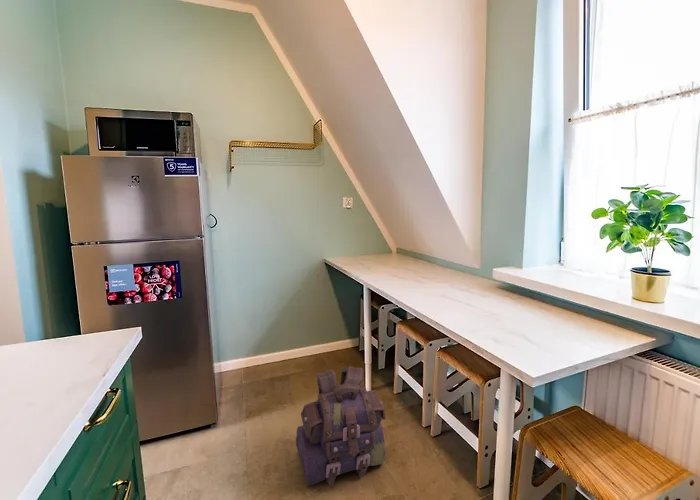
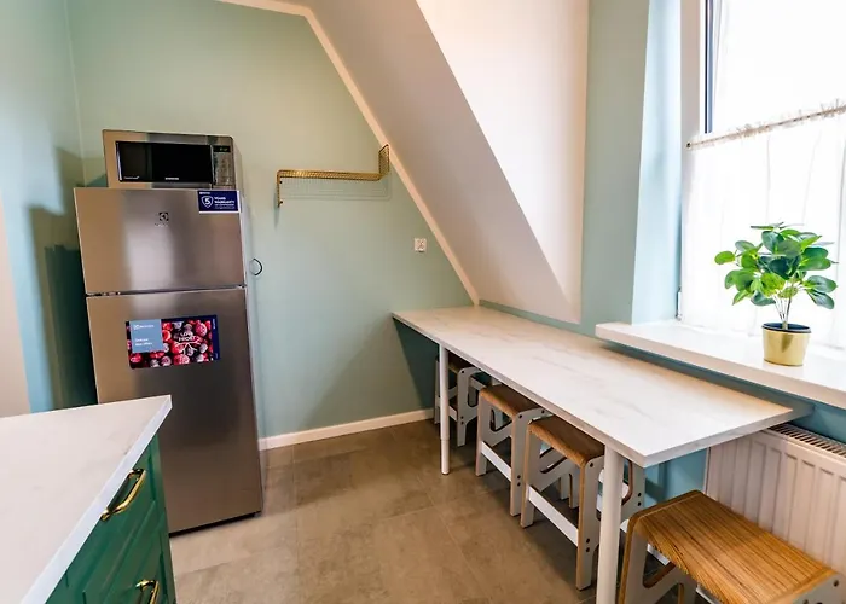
- backpack [295,365,386,488]
